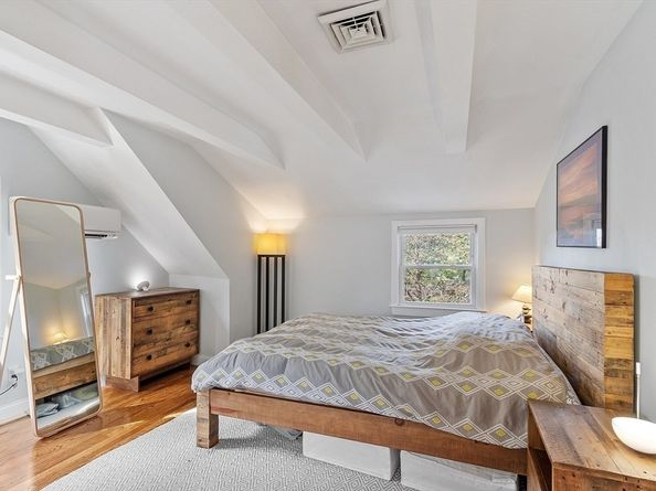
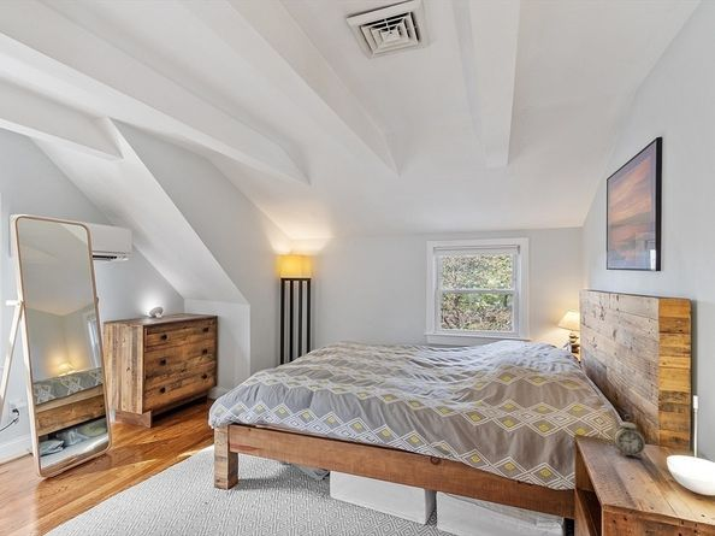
+ alarm clock [611,413,646,460]
